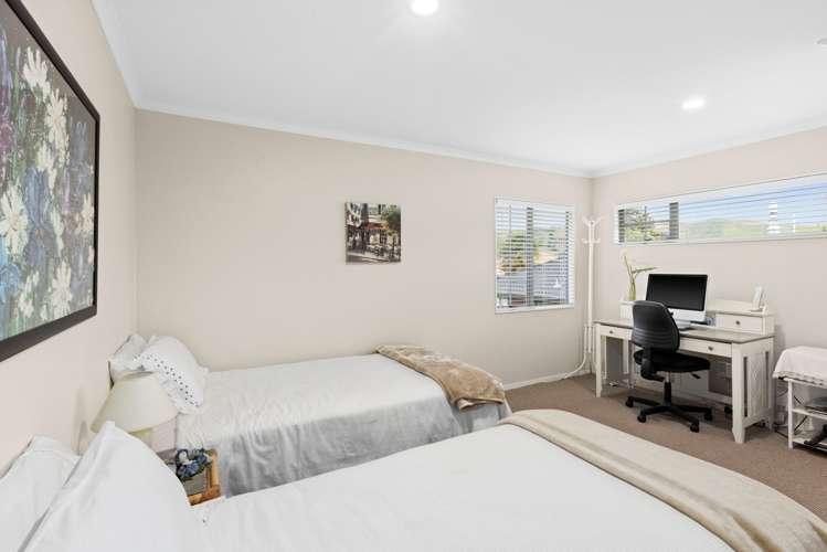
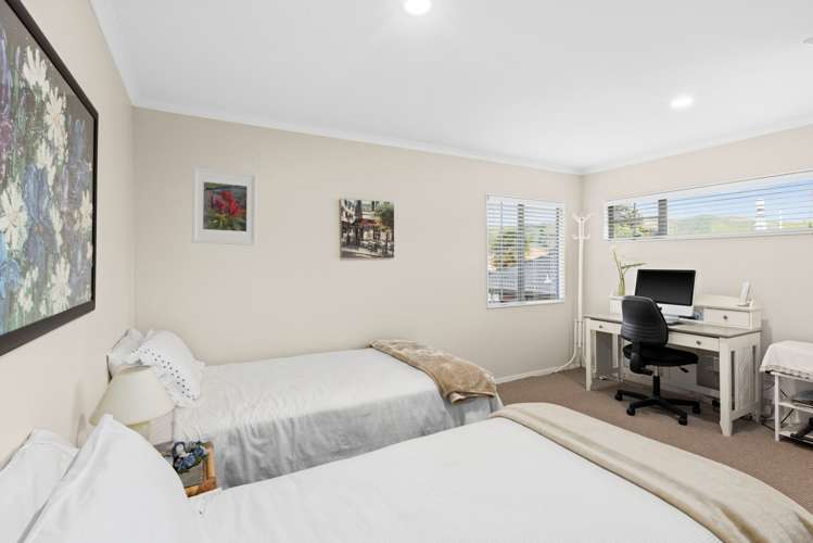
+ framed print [191,165,258,247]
